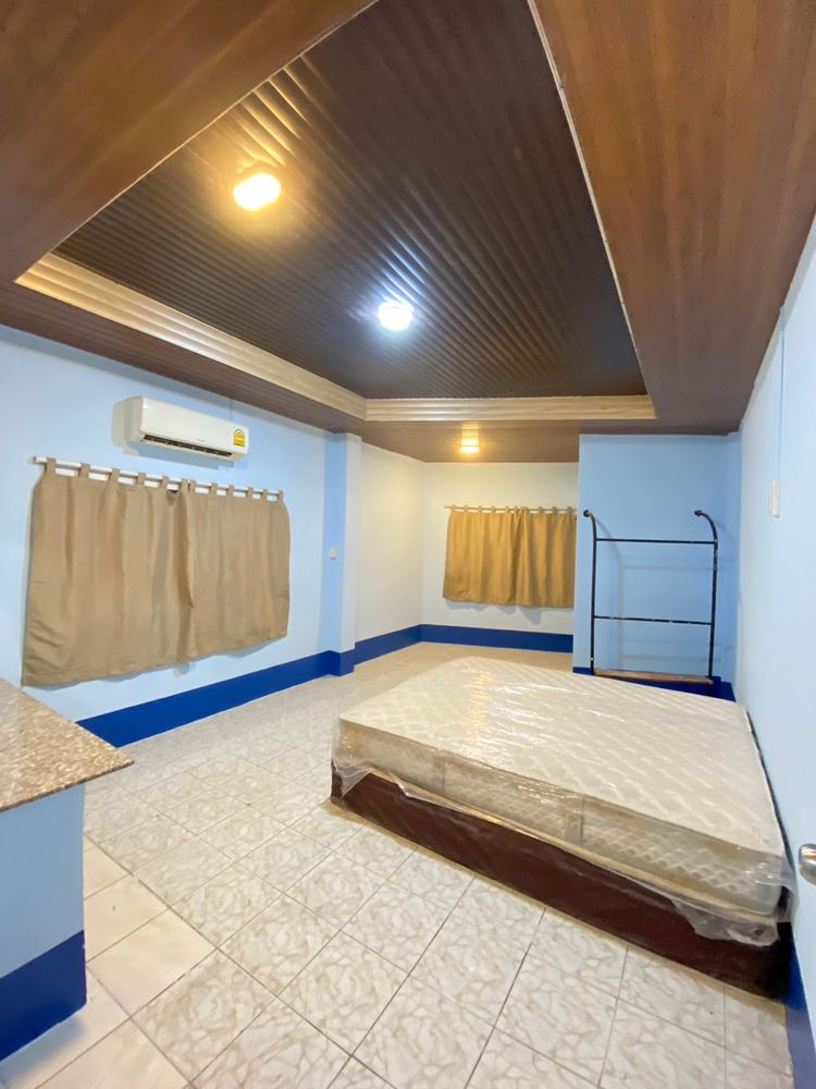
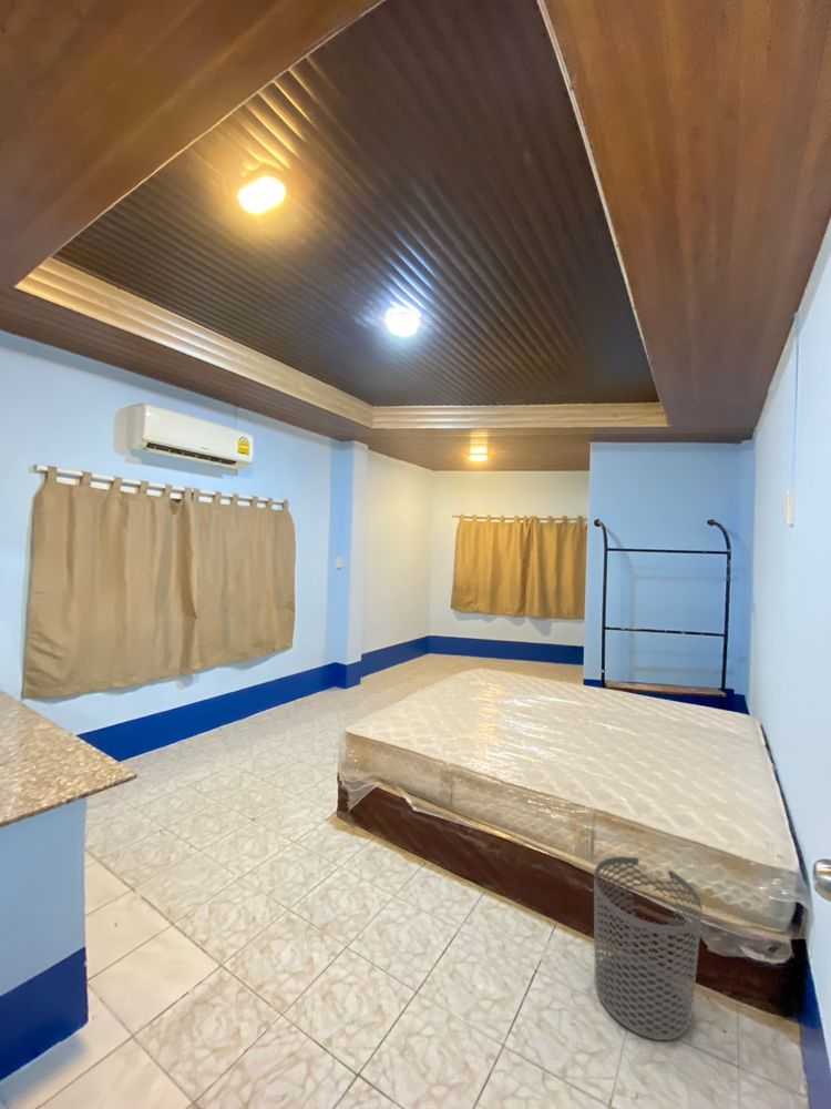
+ waste bin [593,855,704,1041]
